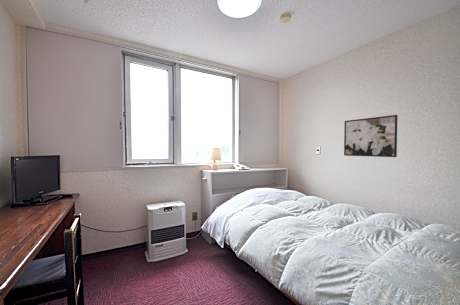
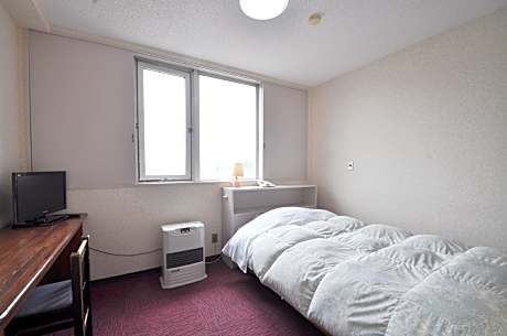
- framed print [343,114,399,158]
